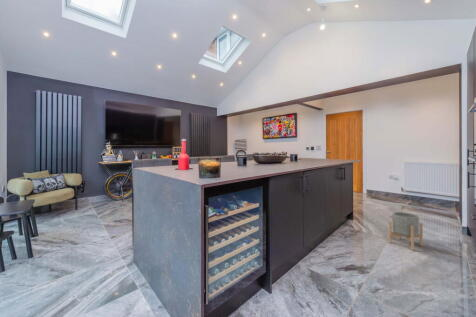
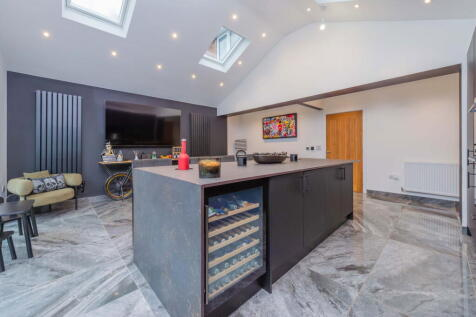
- planter [388,211,424,251]
